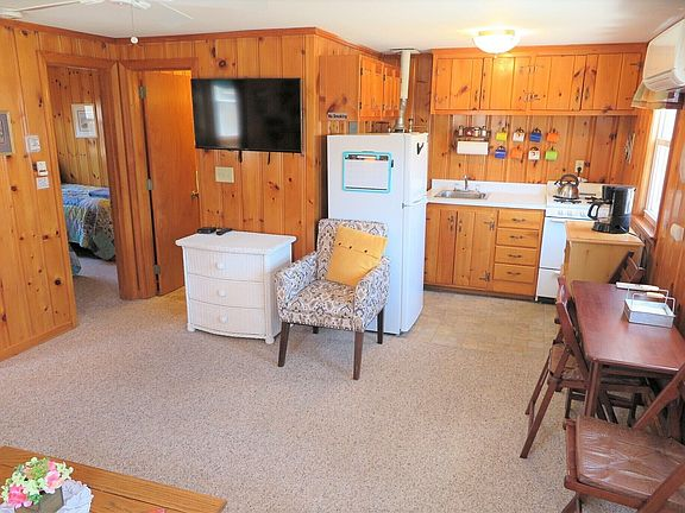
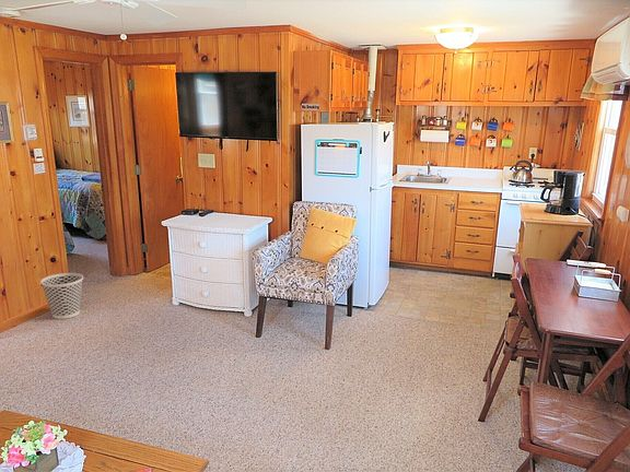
+ wastebasket [39,272,84,320]
